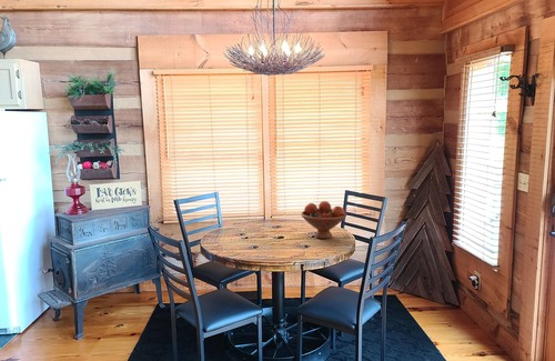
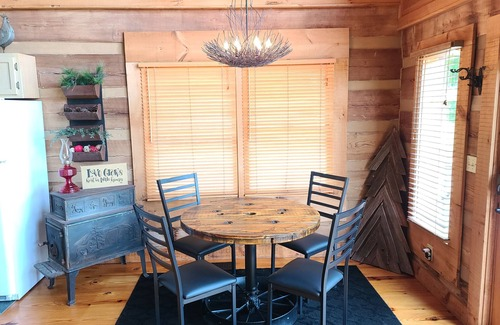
- fruit bowl [300,200,347,240]
